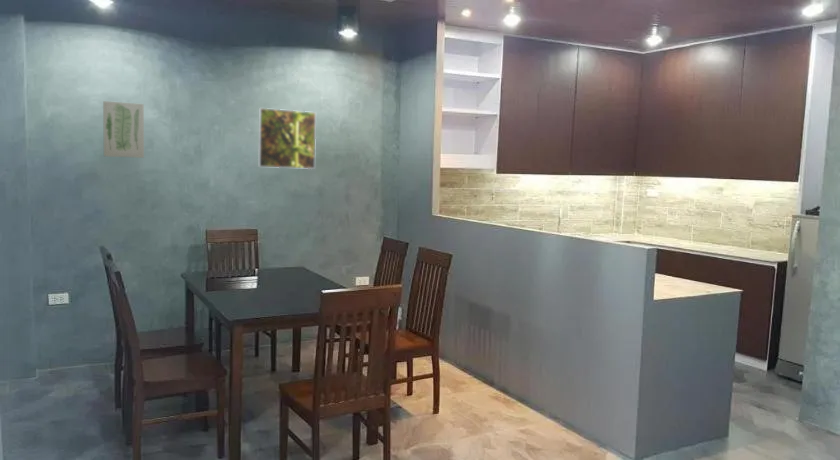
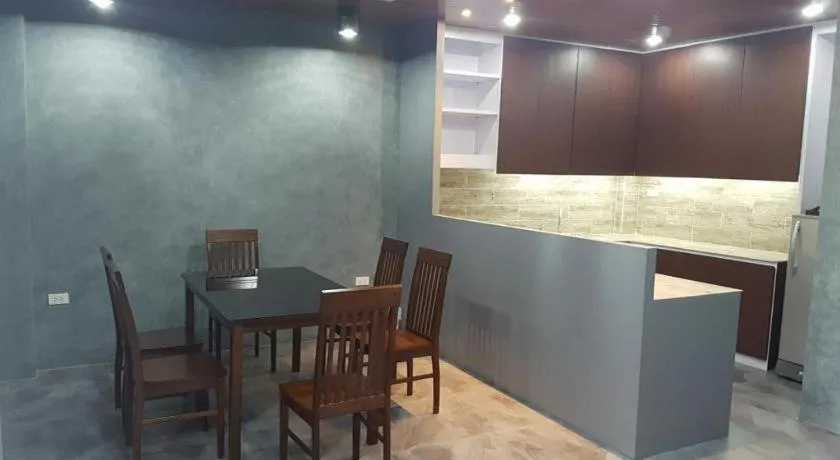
- wall art [102,100,145,159]
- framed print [257,107,317,170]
